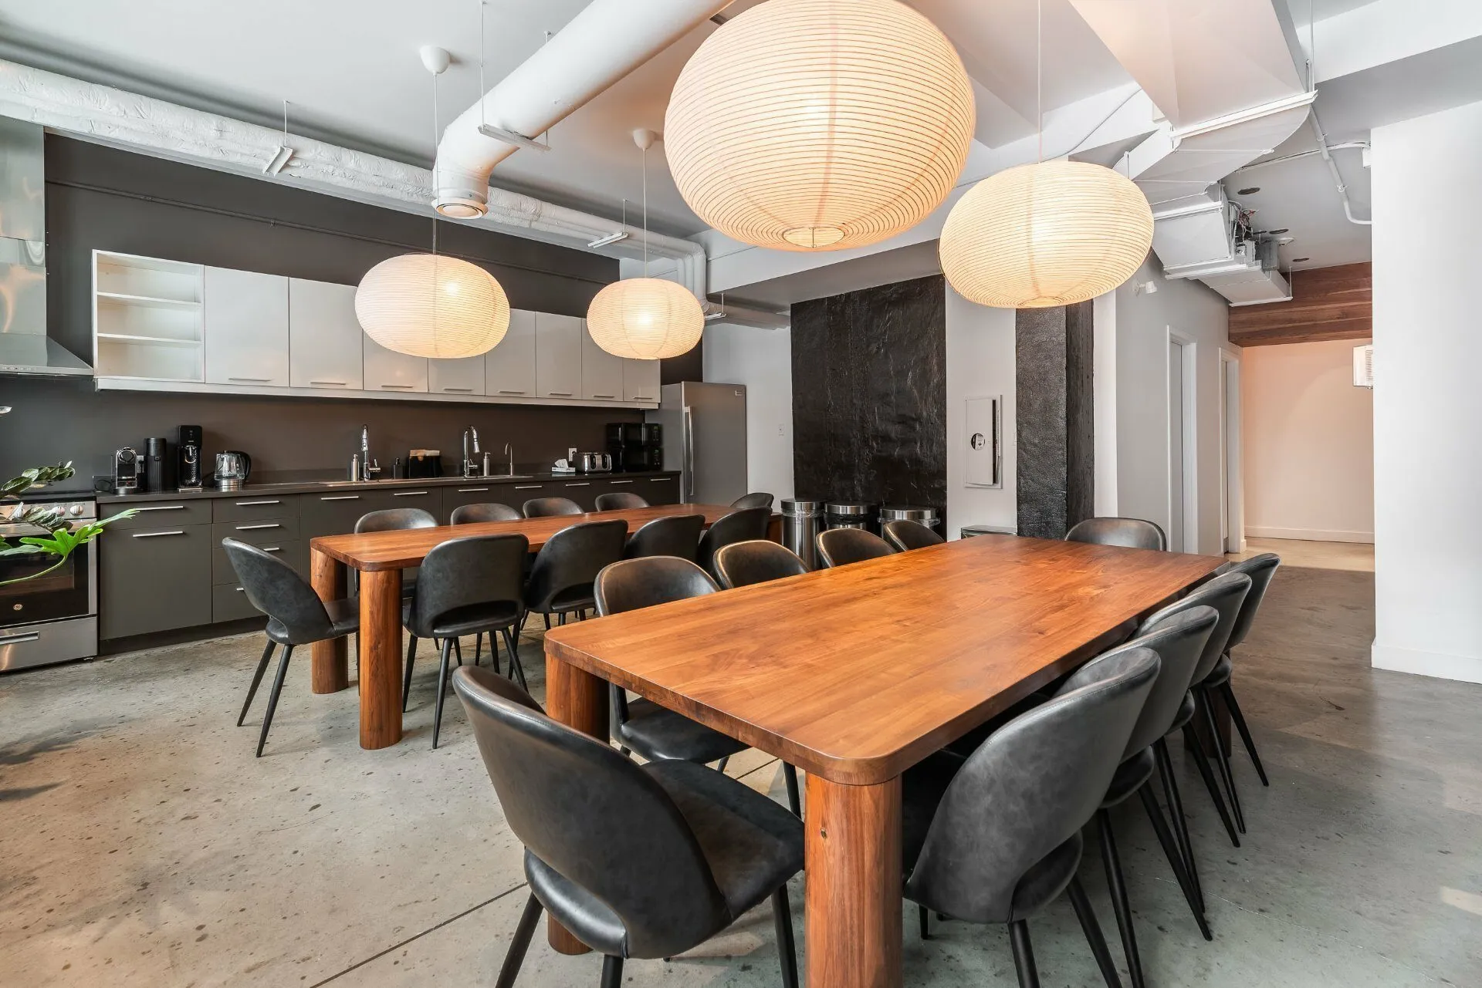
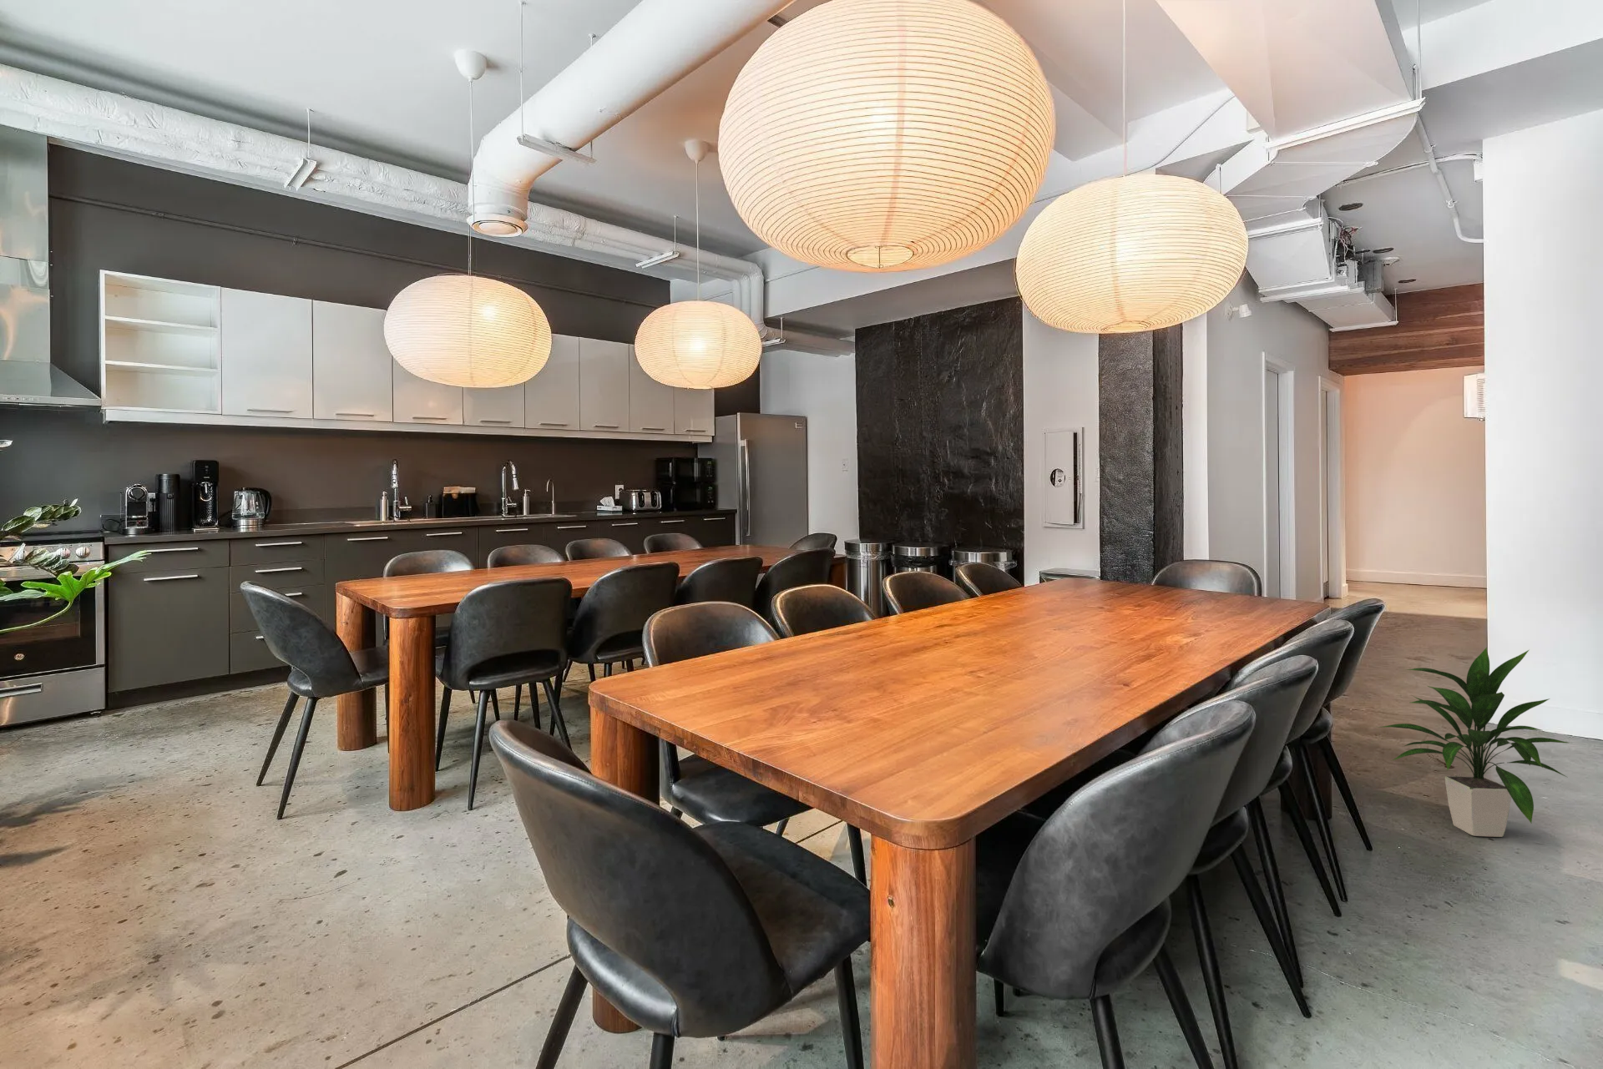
+ indoor plant [1376,647,1573,838]
